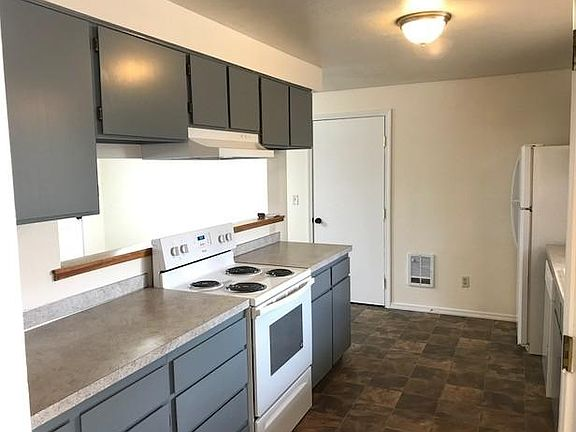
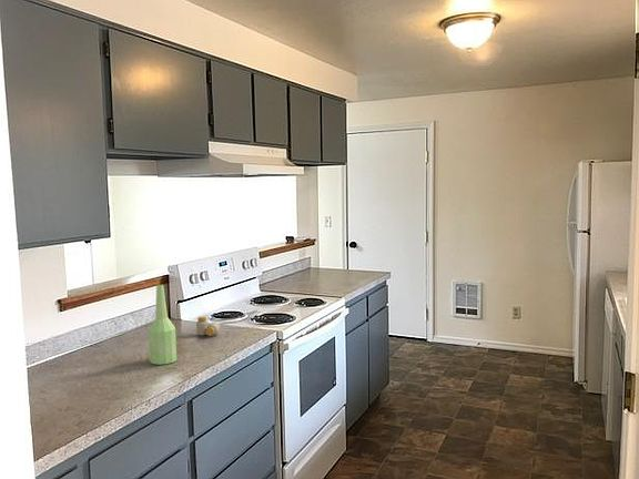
+ bottle [148,284,178,366]
+ pill bottle [195,315,222,337]
